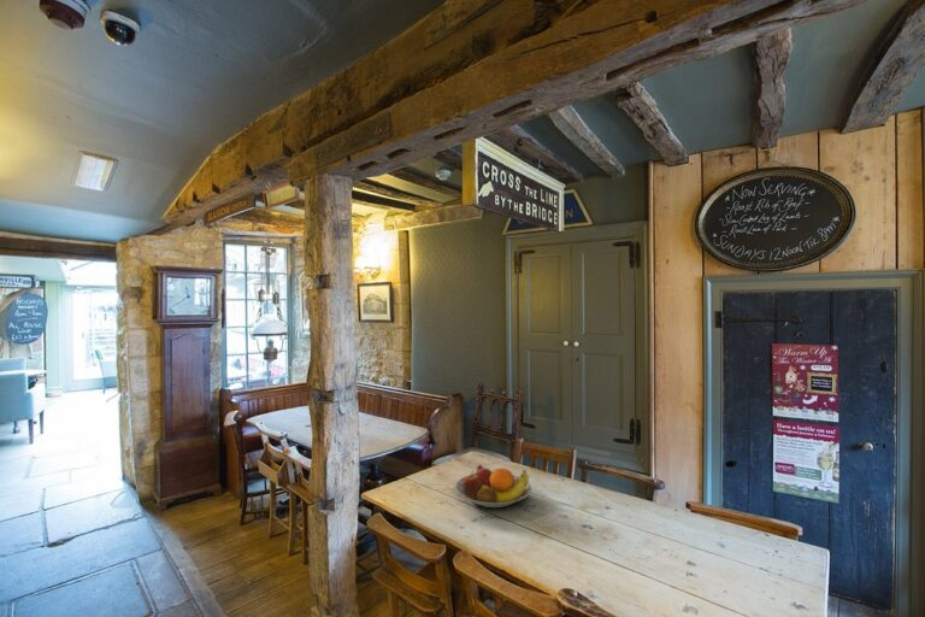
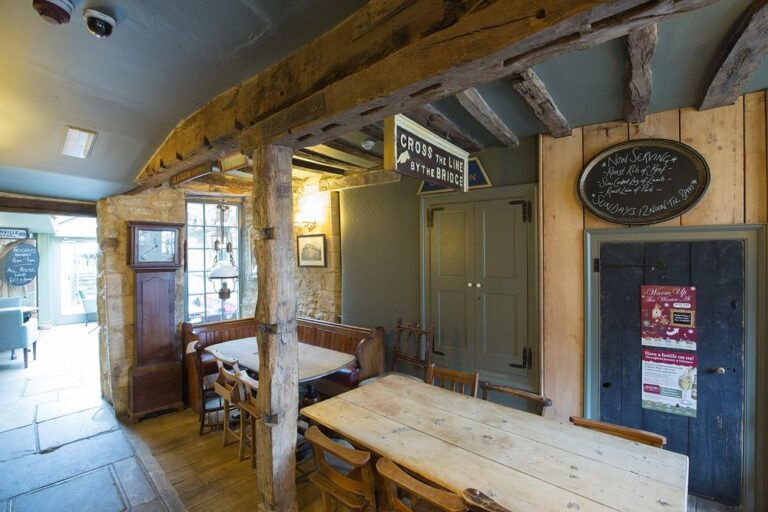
- fruit bowl [454,464,532,509]
